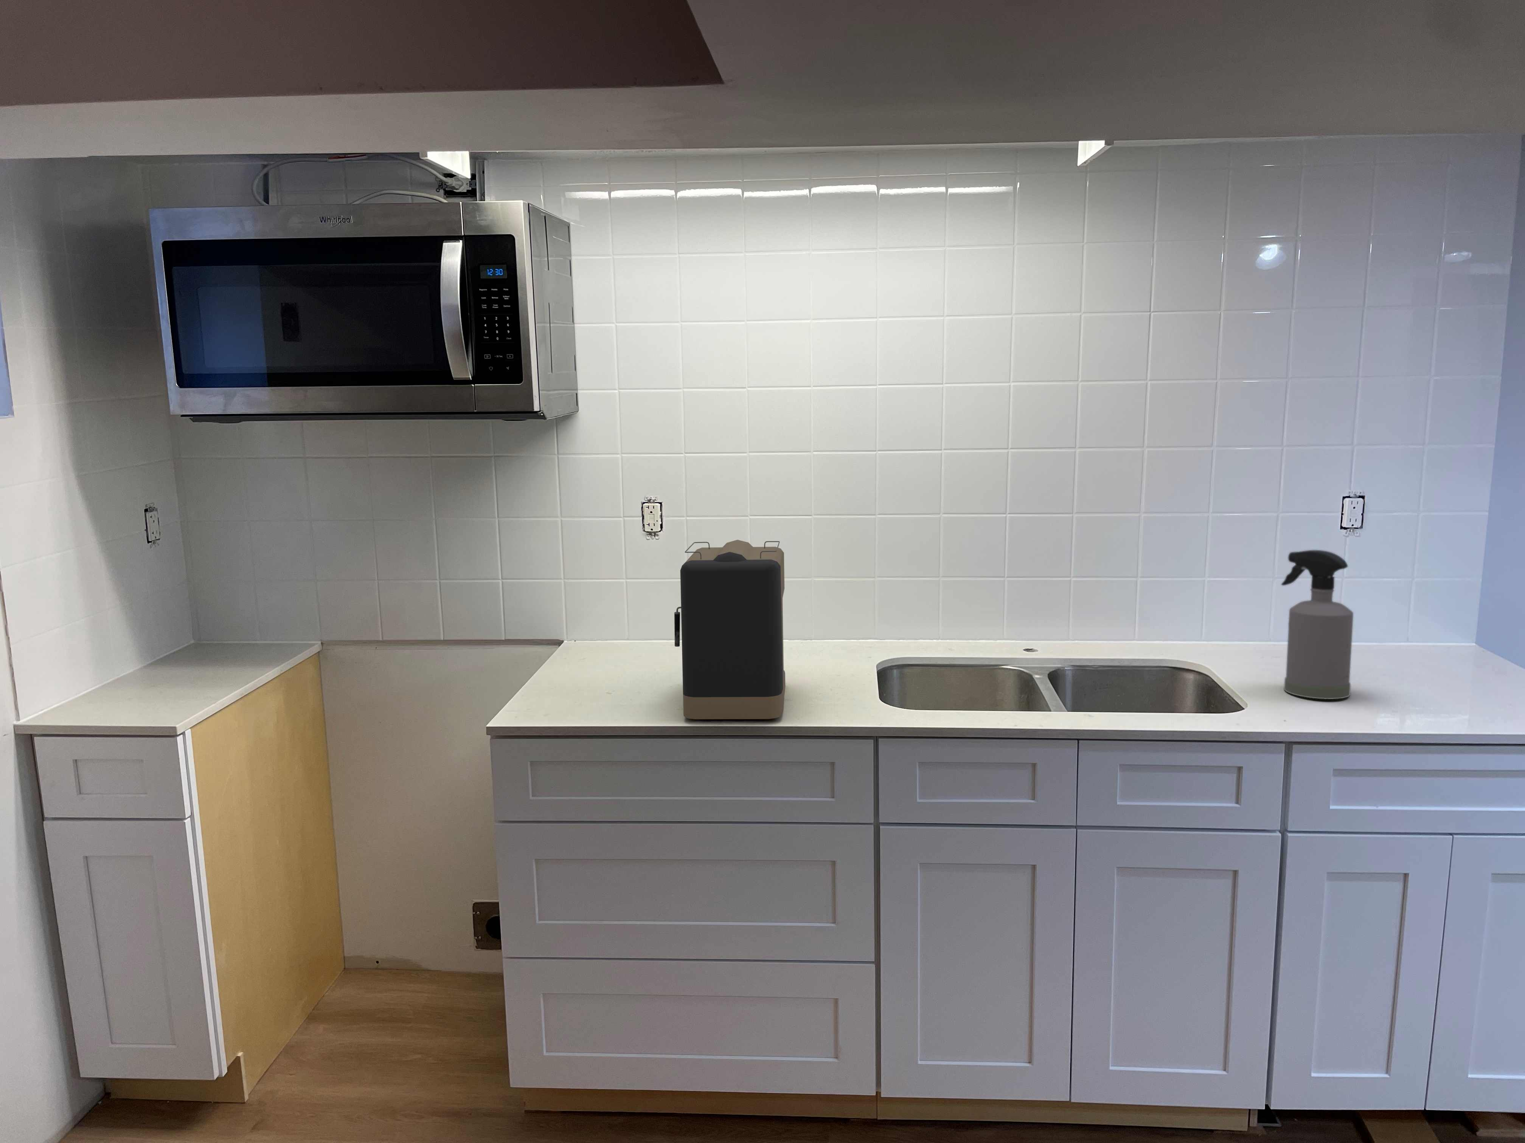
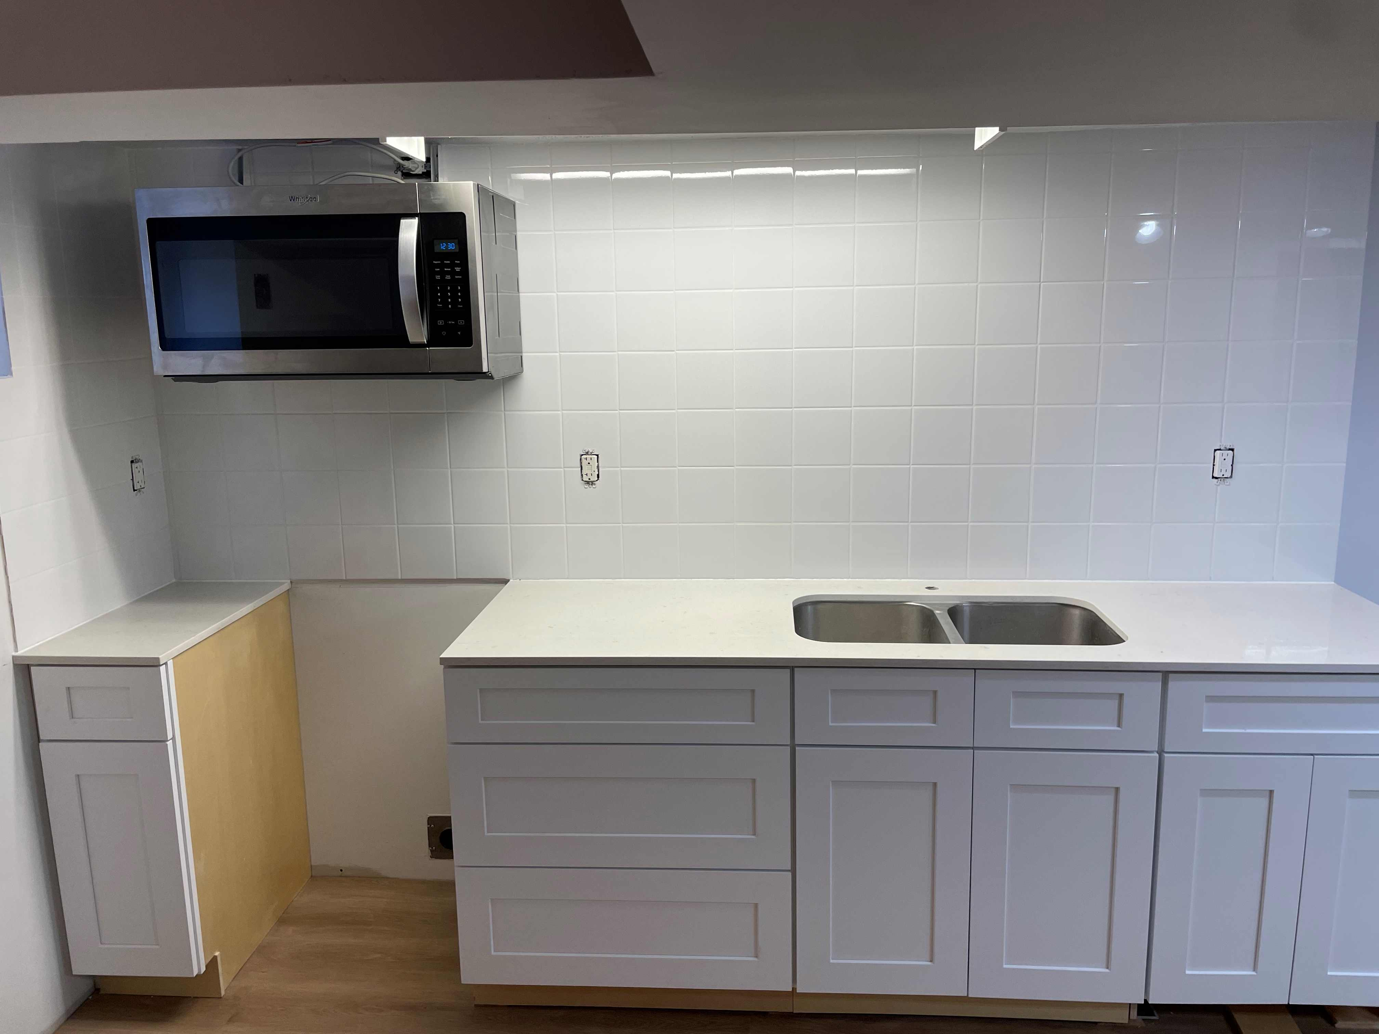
- spray bottle [1281,550,1353,700]
- coffee maker [674,539,785,719]
